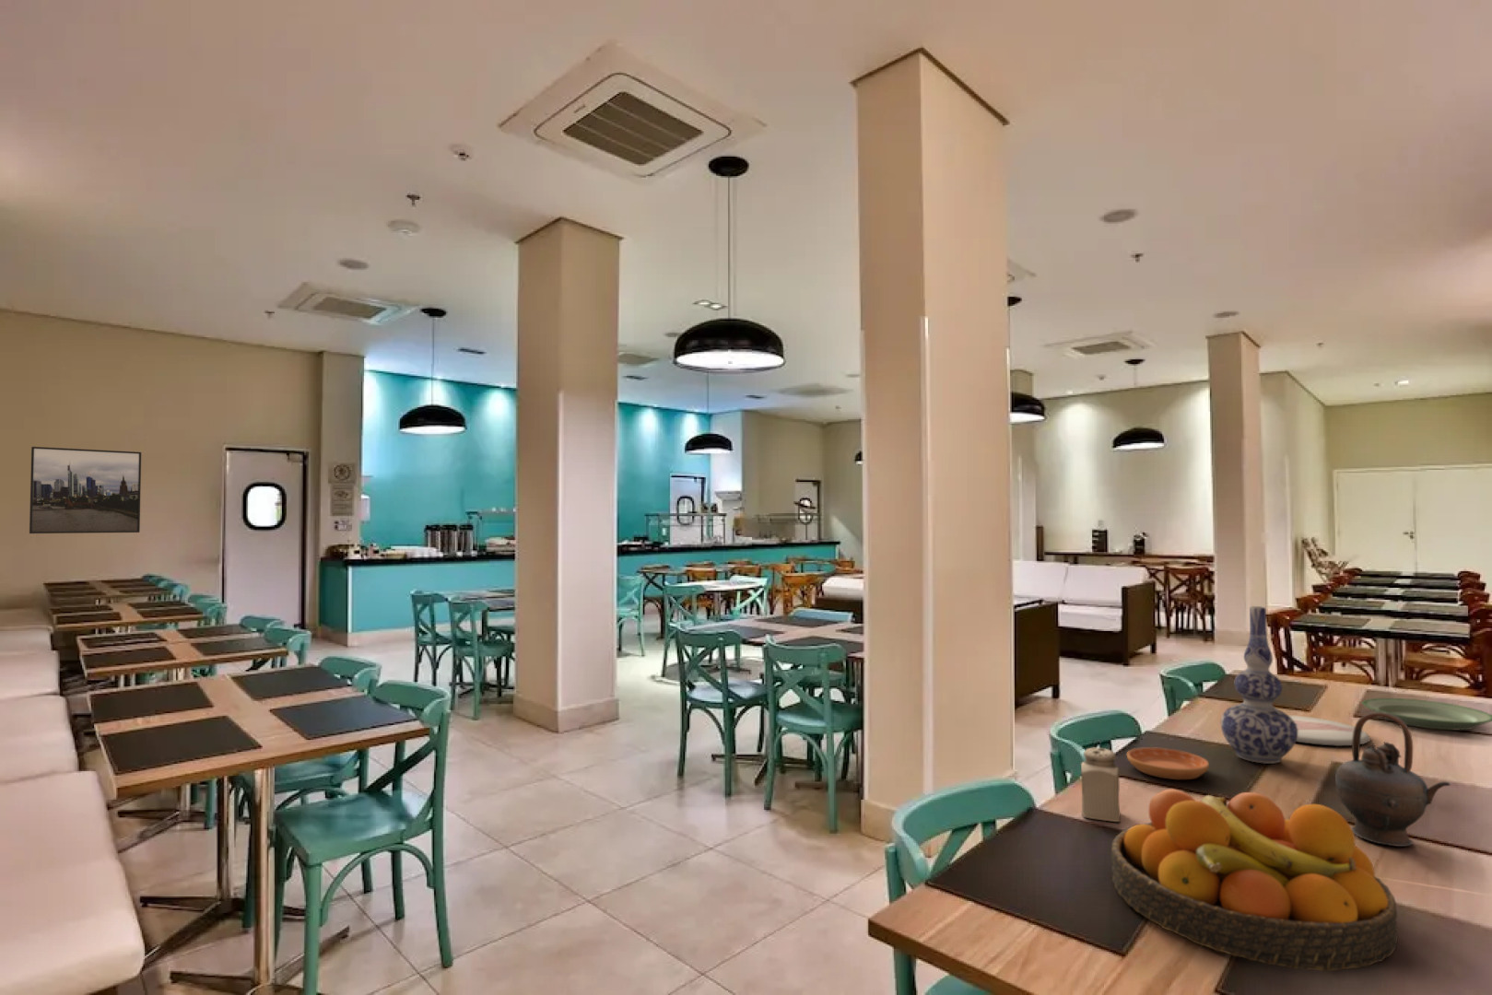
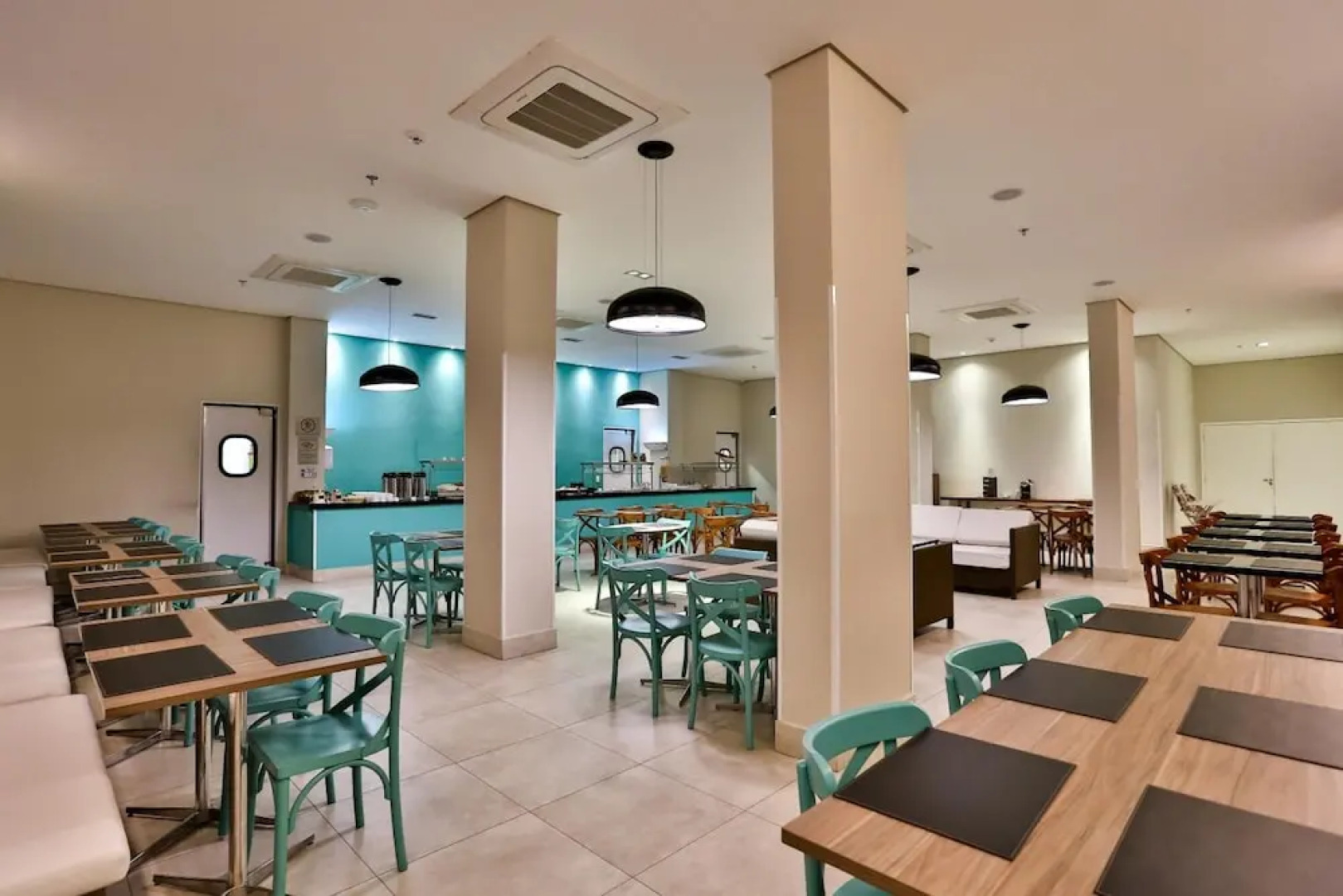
- teapot [1334,711,1452,847]
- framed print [29,446,142,534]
- fruit bowl [1110,787,1399,972]
- plate [1361,697,1492,731]
- plate [1289,714,1371,747]
- saucer [1126,746,1210,781]
- vase [1220,605,1298,765]
- salt shaker [1080,746,1121,823]
